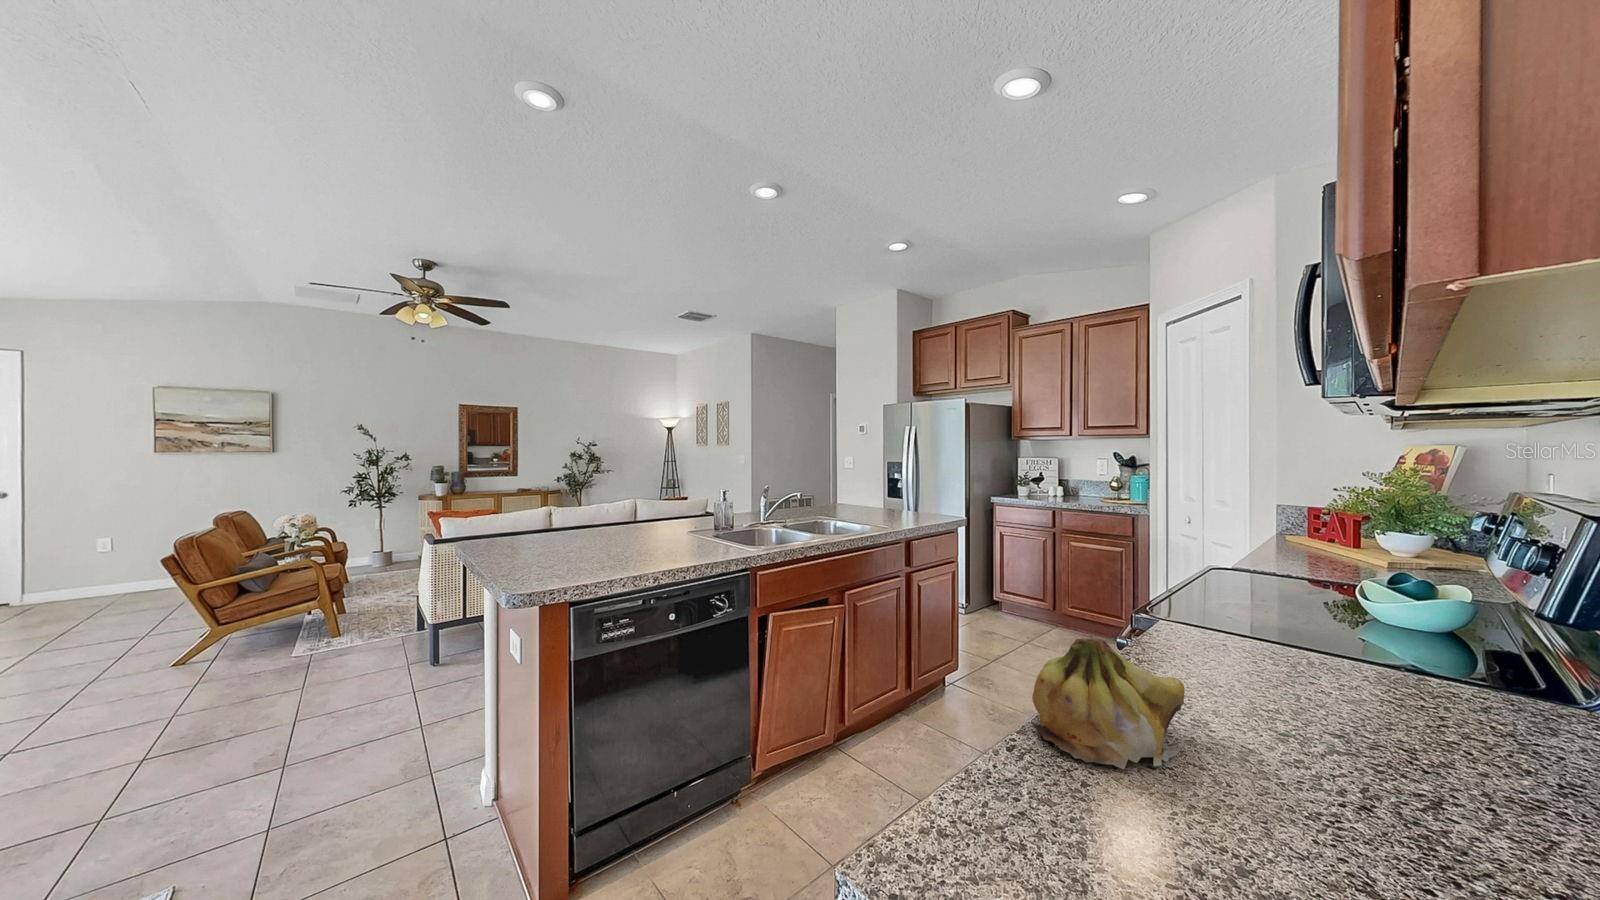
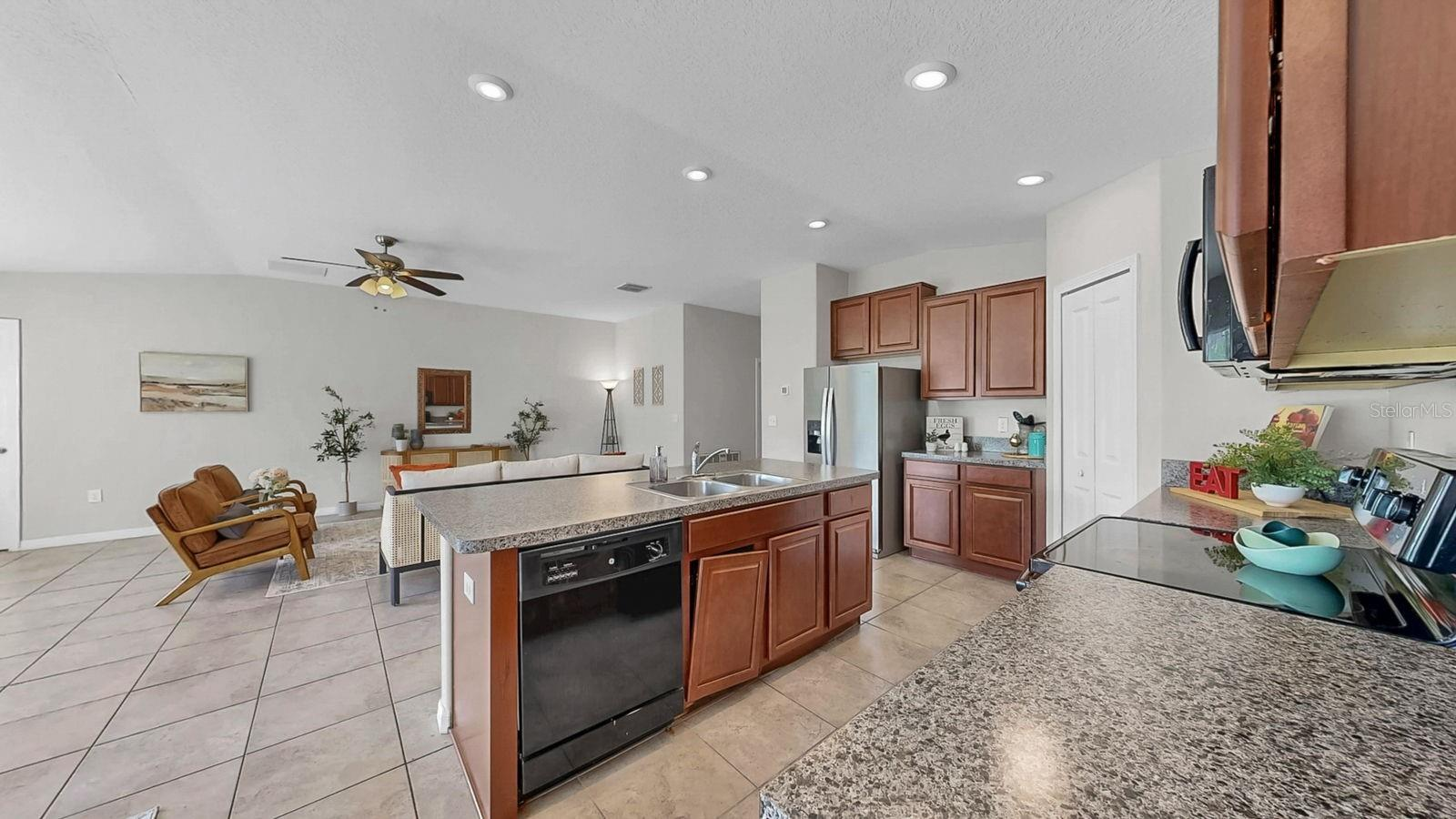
- fruit [1030,637,1186,770]
